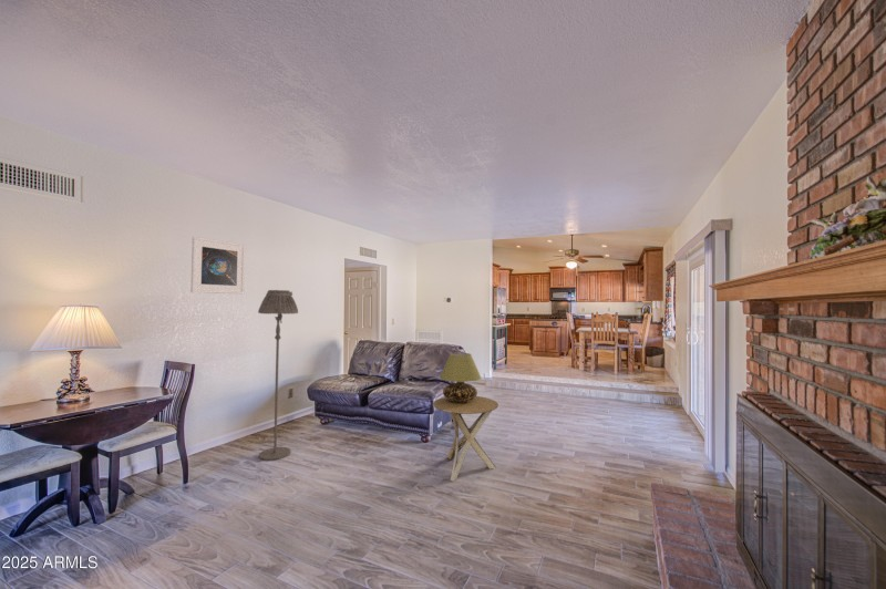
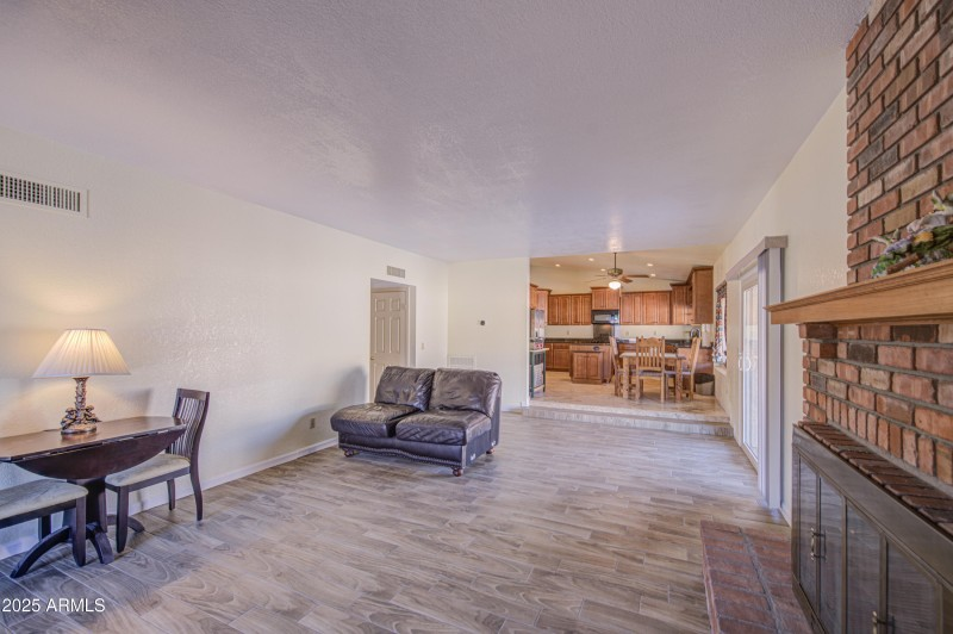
- table lamp [439,352,483,402]
- floor lamp [257,289,299,462]
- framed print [189,236,246,294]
- side table [432,395,499,483]
